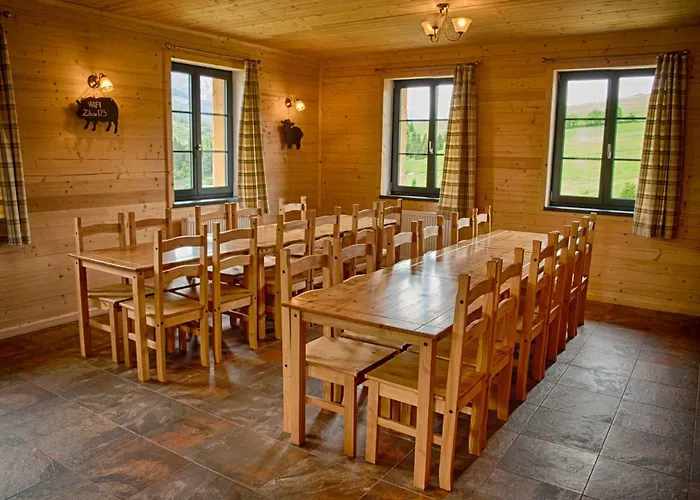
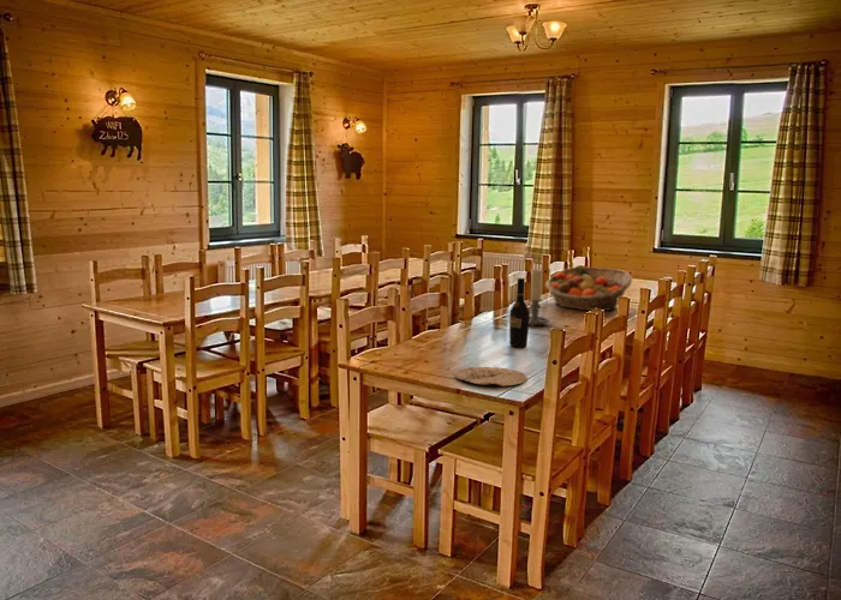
+ plate [454,366,527,388]
+ candle holder [527,269,551,328]
+ fruit basket [544,265,633,312]
+ wine bottle [508,277,531,349]
